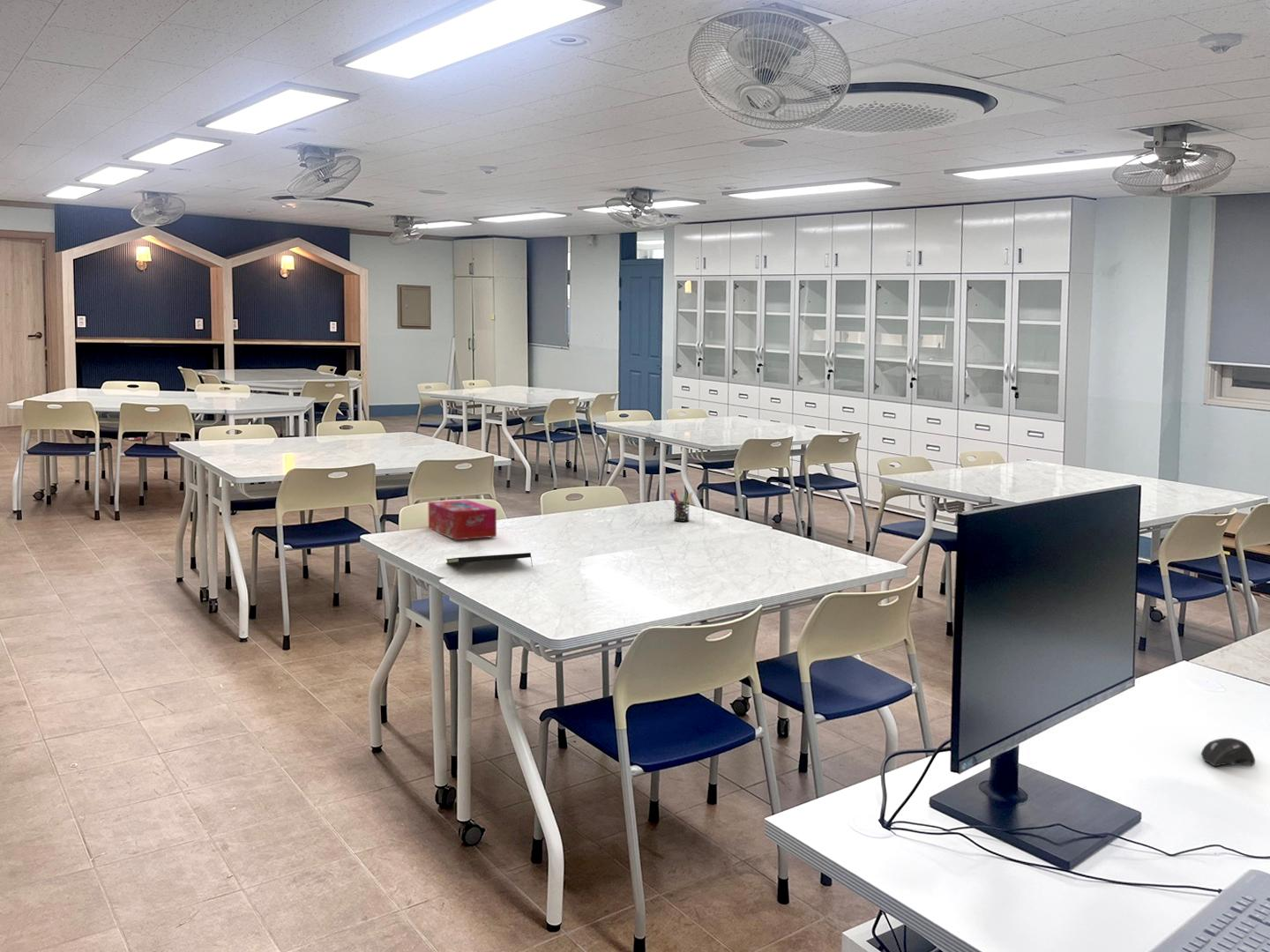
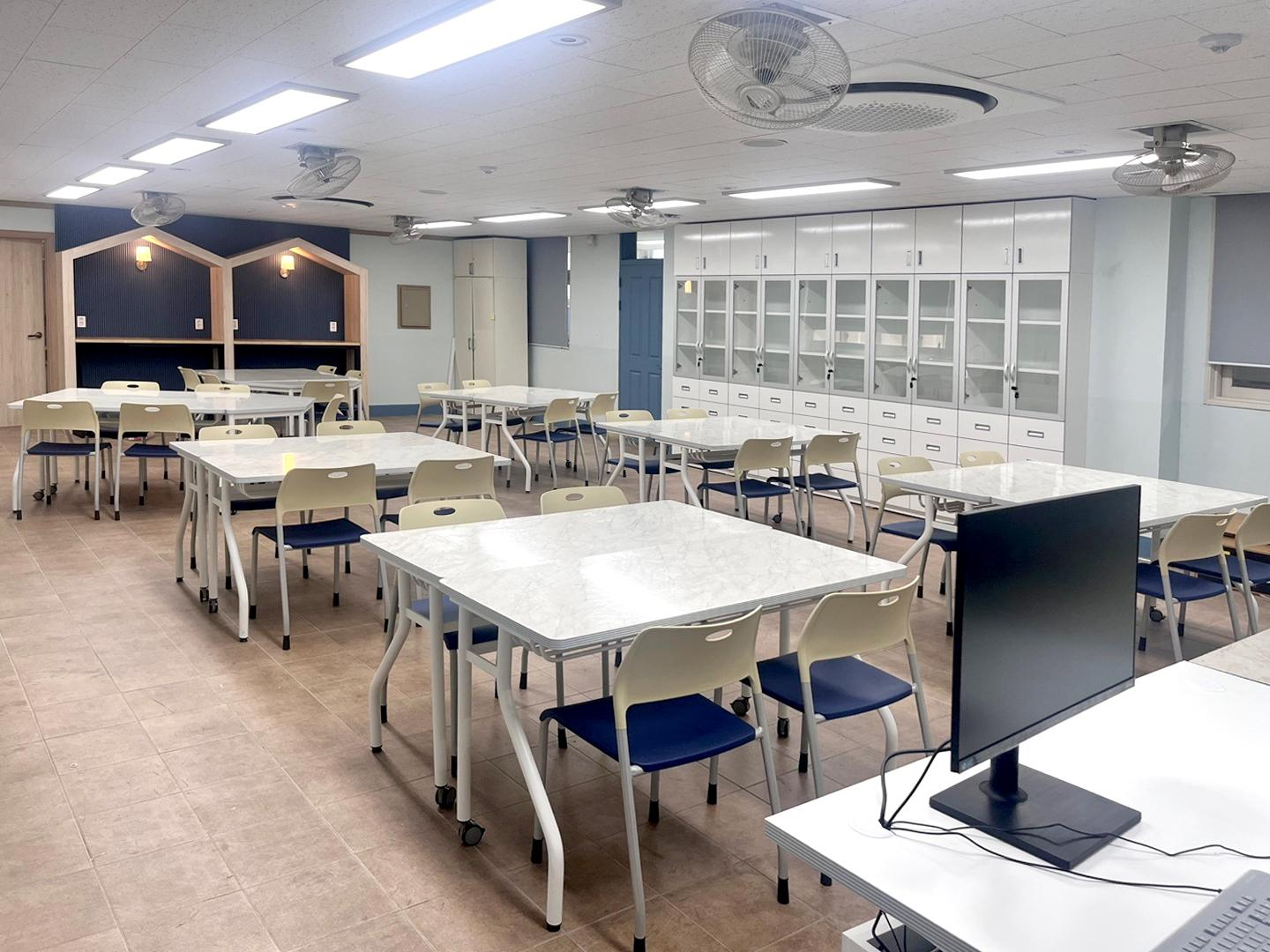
- tissue box [428,499,497,540]
- computer mouse [1200,737,1256,768]
- pen holder [669,488,693,523]
- notepad [445,552,534,568]
